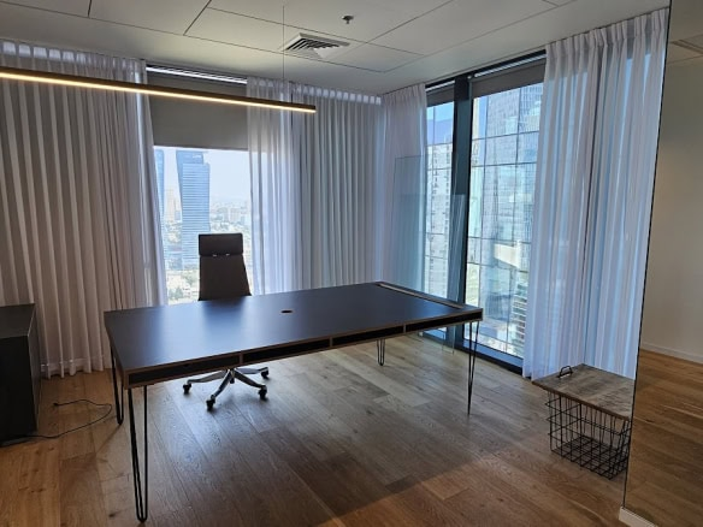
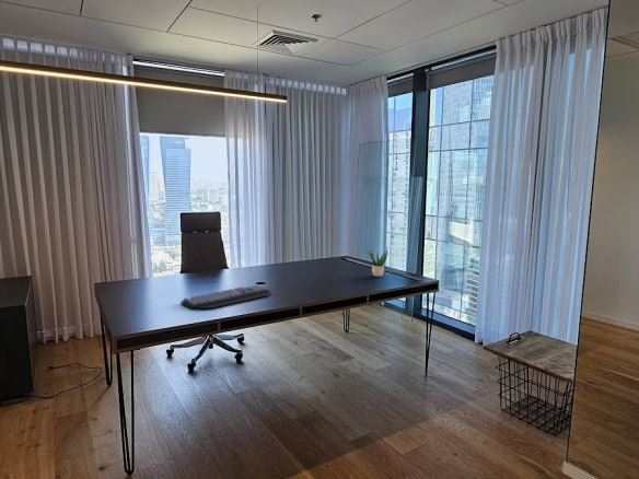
+ potted plant [365,246,388,278]
+ keyboard [179,284,271,309]
